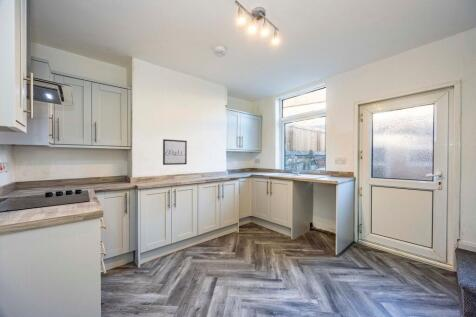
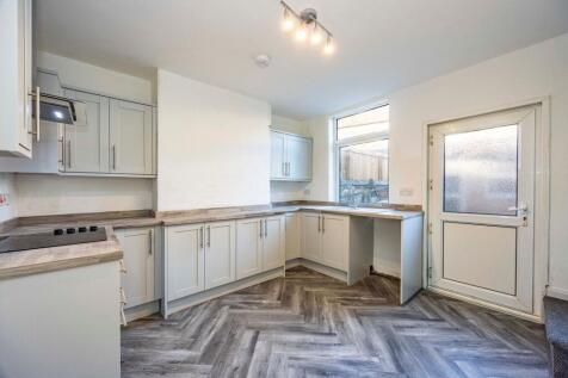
- wall art [162,138,188,166]
